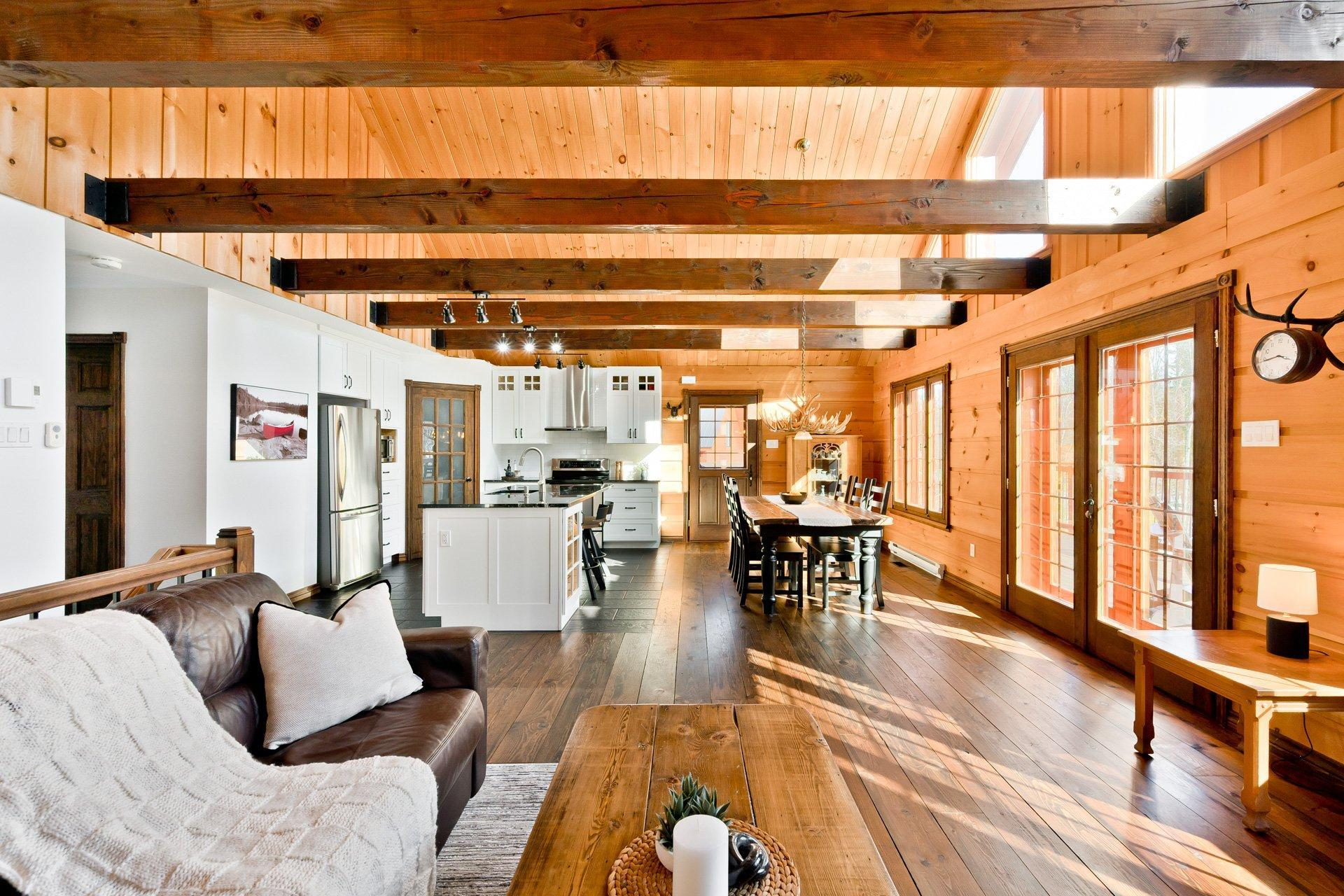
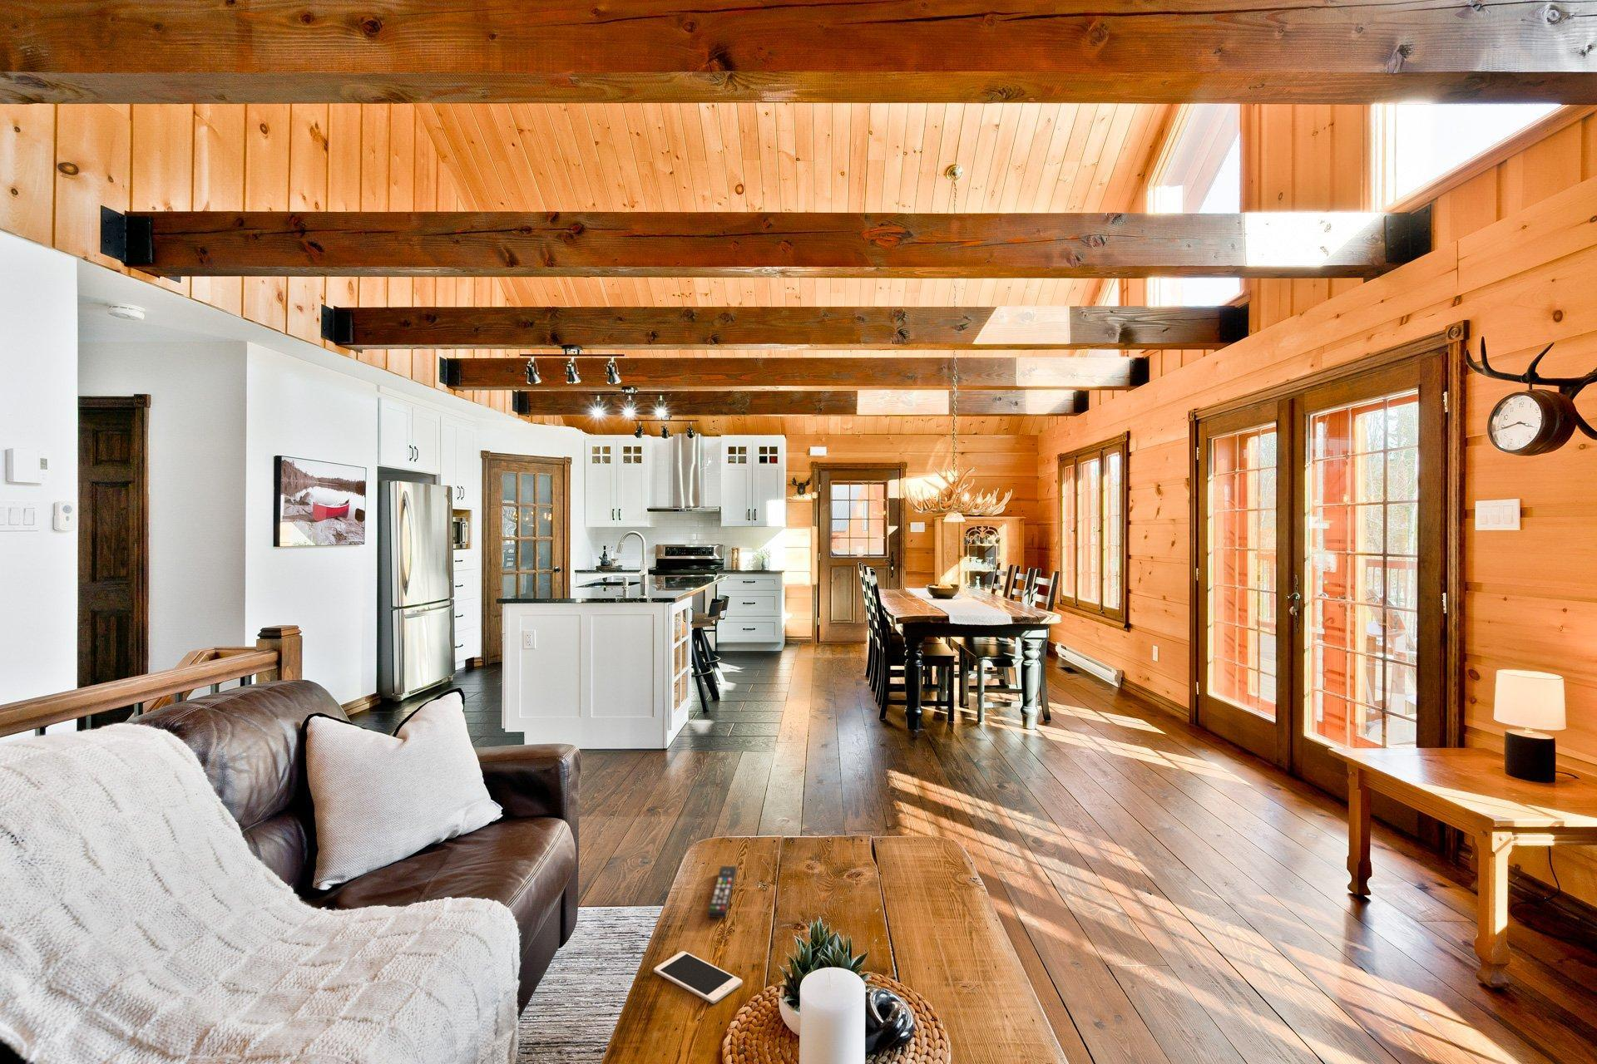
+ remote control [707,866,738,918]
+ cell phone [652,950,743,1005]
